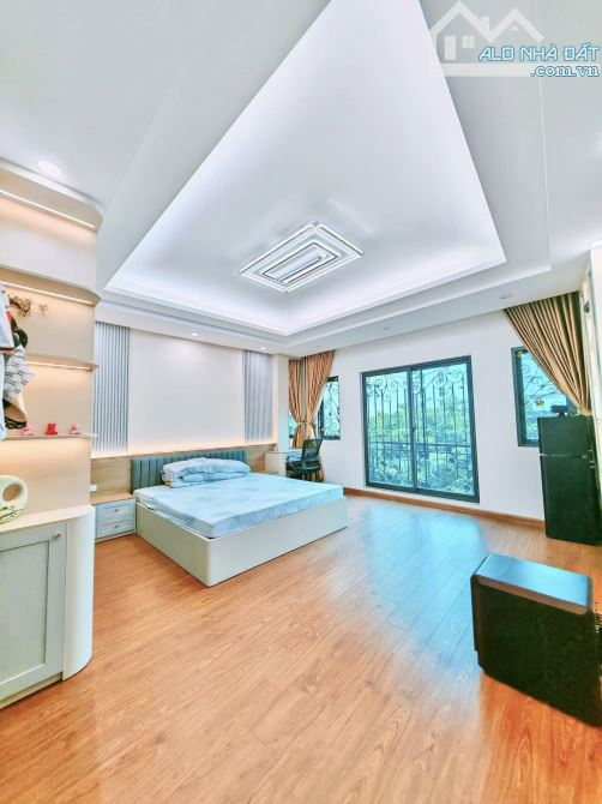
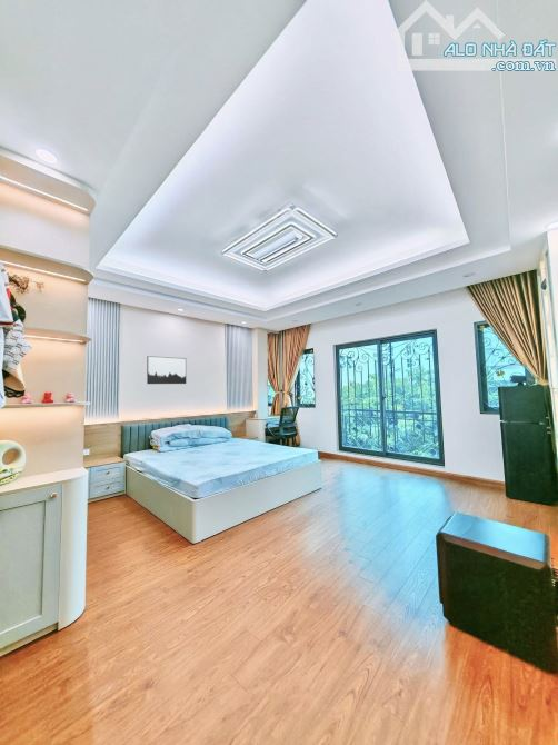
+ wall art [146,355,187,385]
